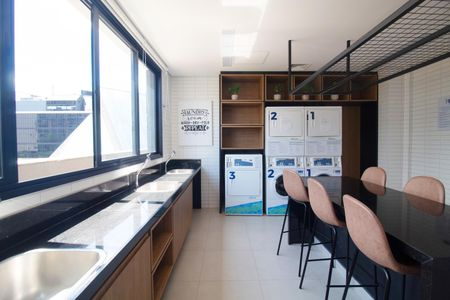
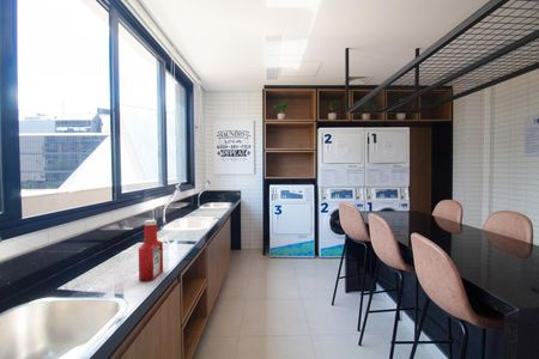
+ soap bottle [138,219,164,282]
